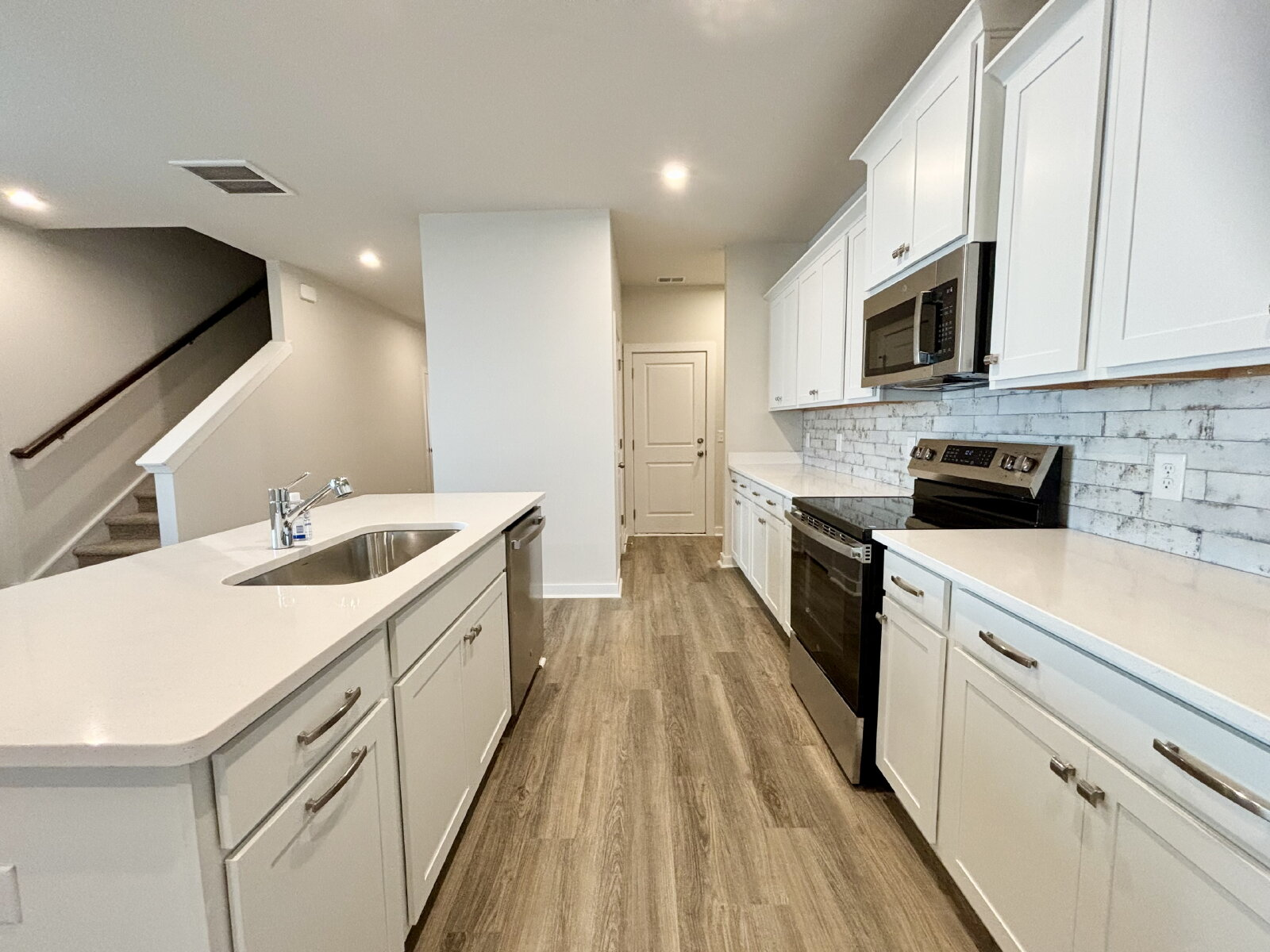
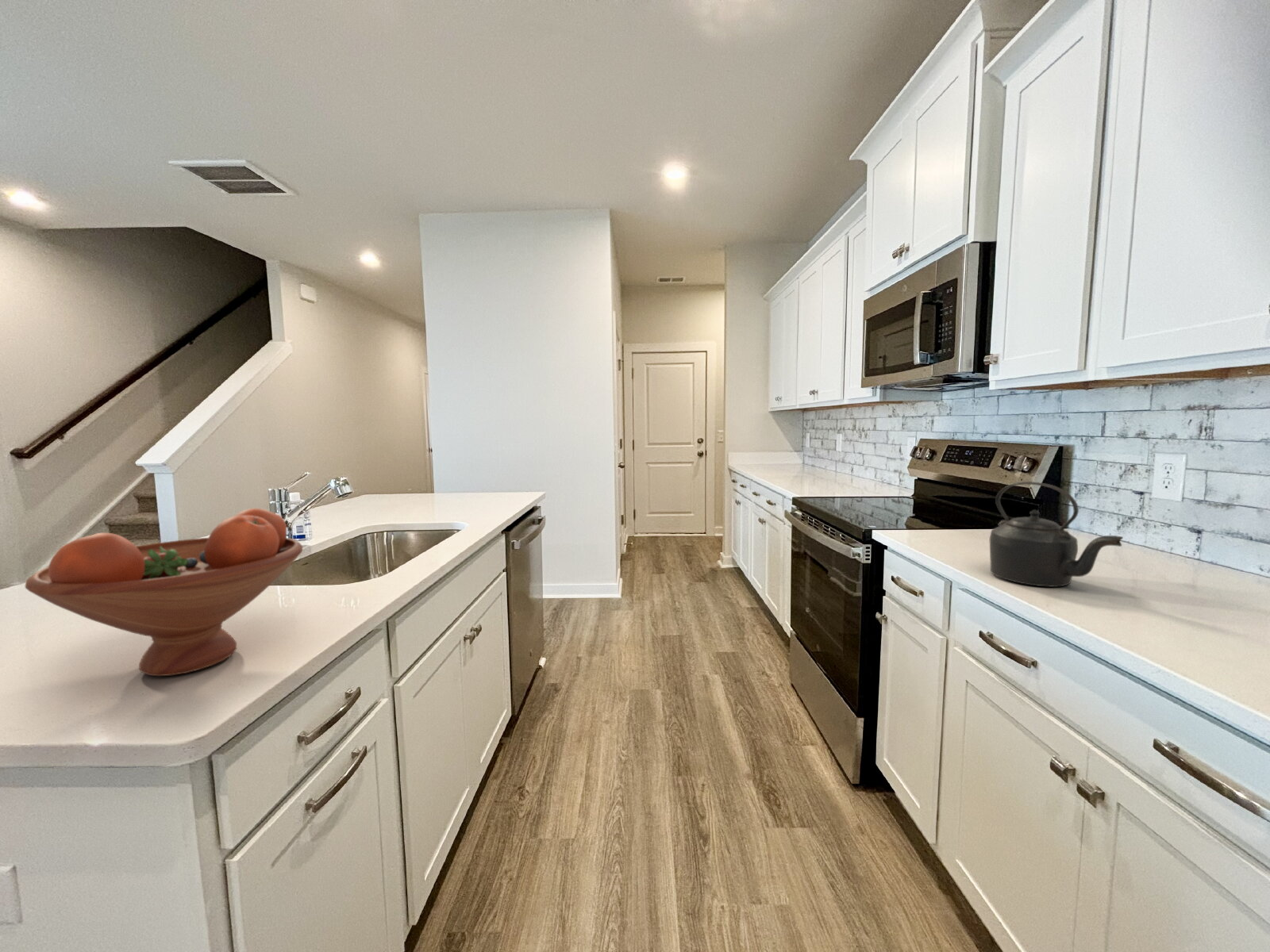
+ fruit bowl [25,508,304,677]
+ kettle [989,481,1124,588]
